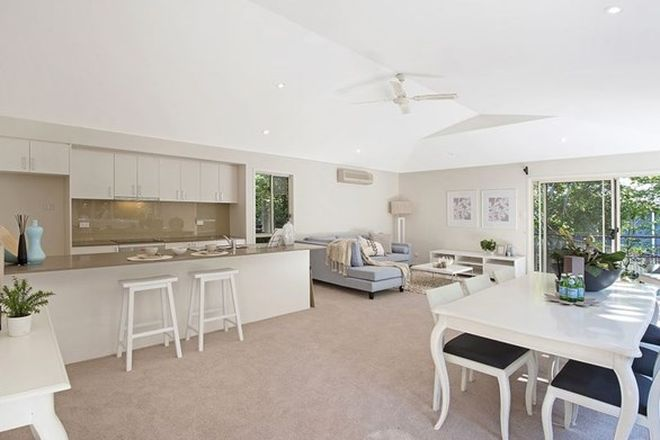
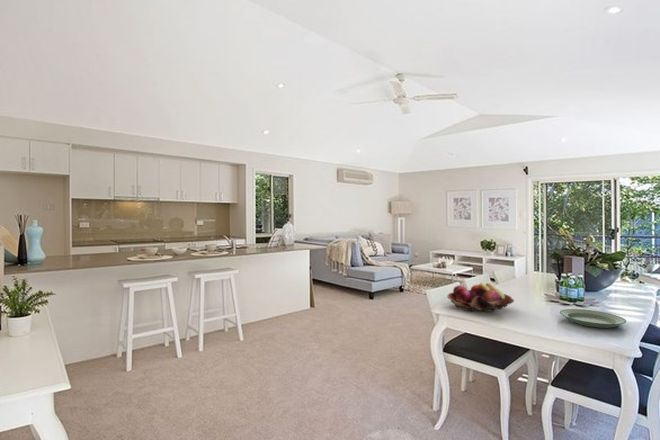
+ plate [559,308,627,329]
+ fruit basket [446,281,515,313]
